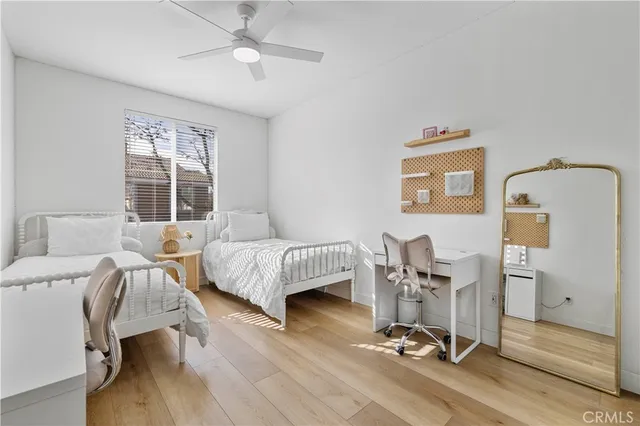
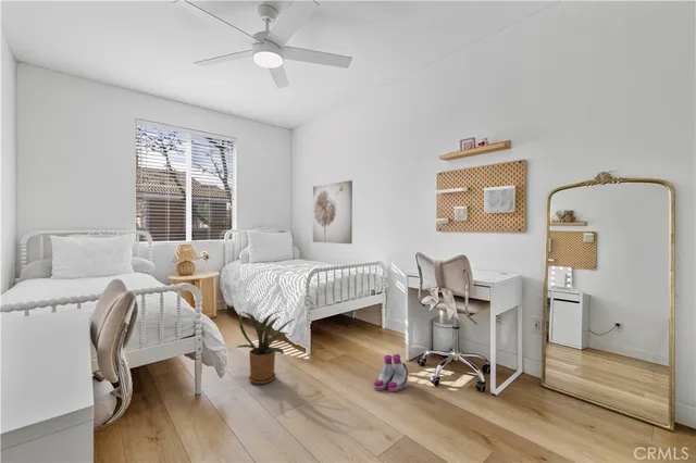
+ wall art [312,179,353,245]
+ boots [373,353,409,392]
+ house plant [235,310,297,385]
